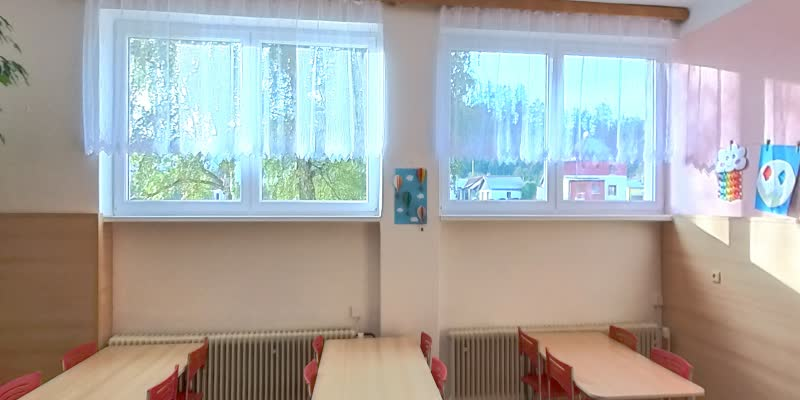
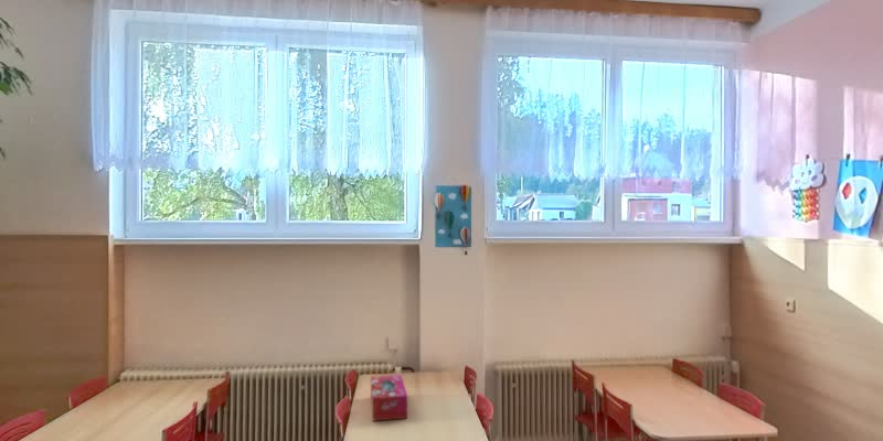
+ tissue box [370,374,408,422]
